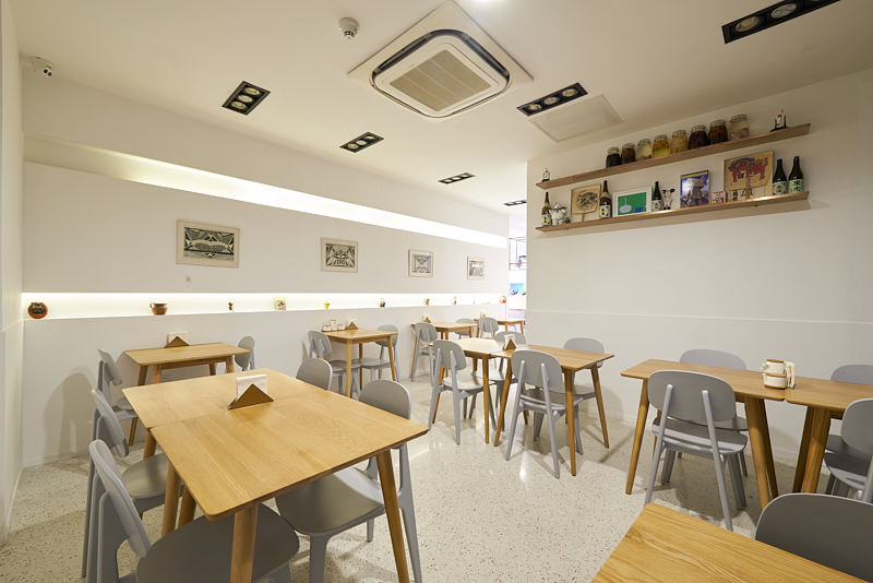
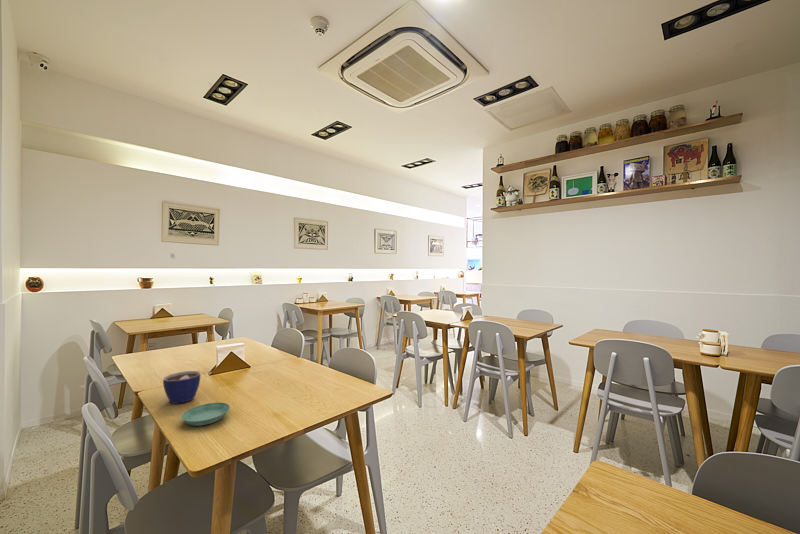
+ saucer [180,401,231,427]
+ cup [162,370,202,405]
